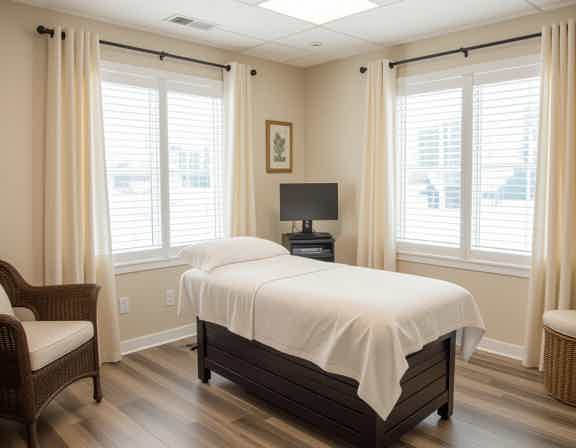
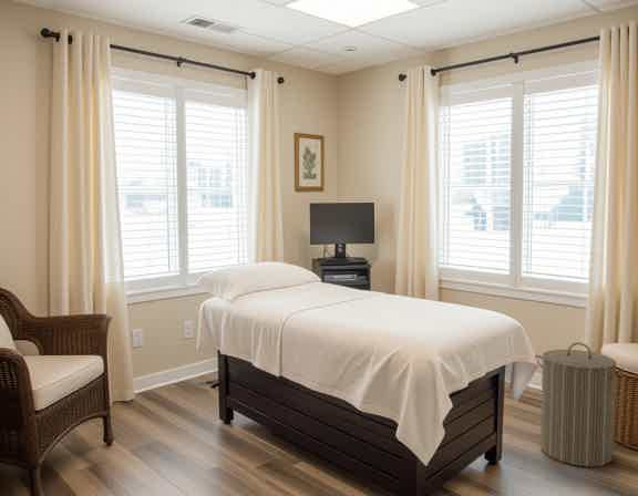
+ laundry hamper [534,341,626,467]
